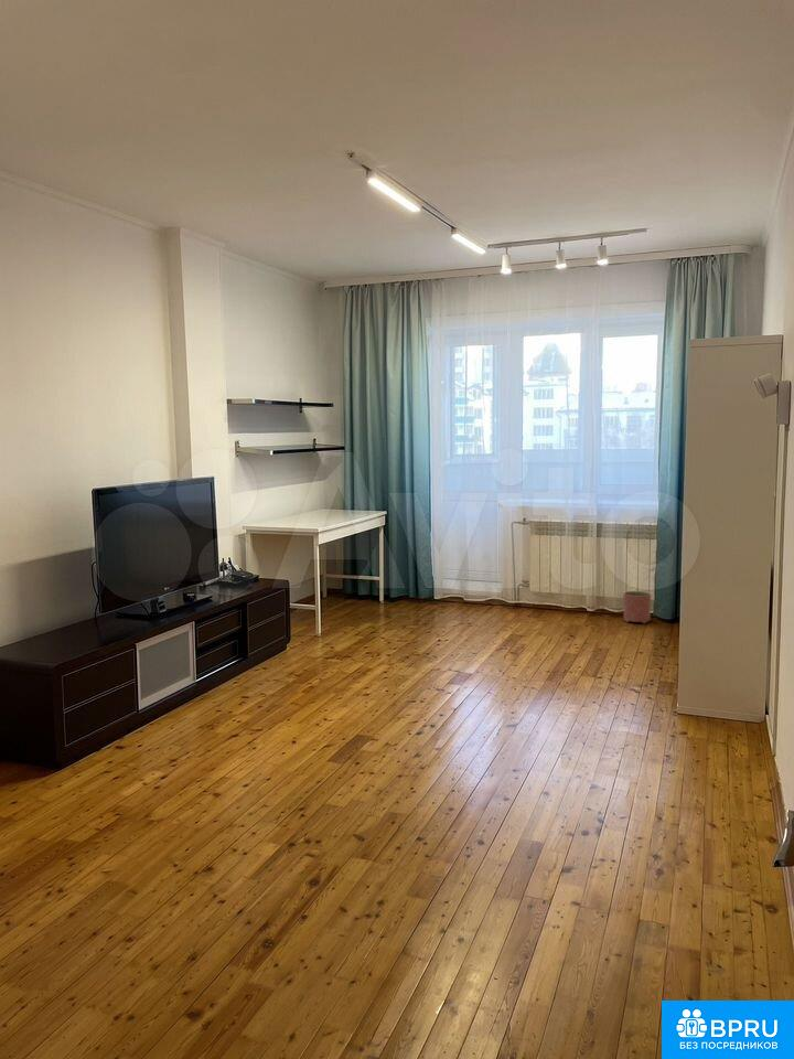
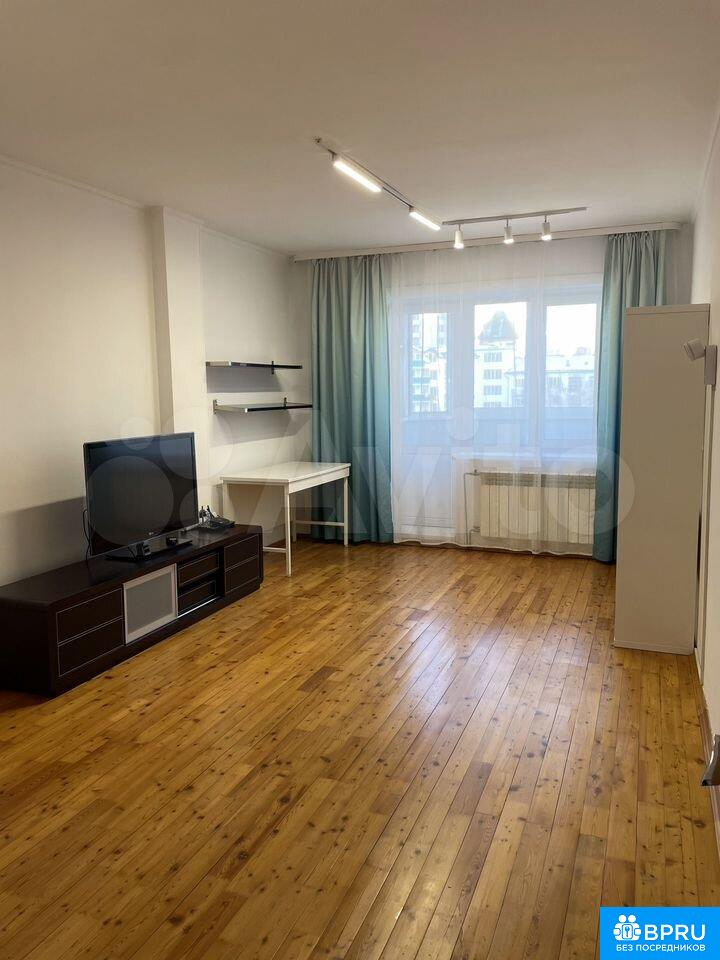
- planter [622,590,652,624]
